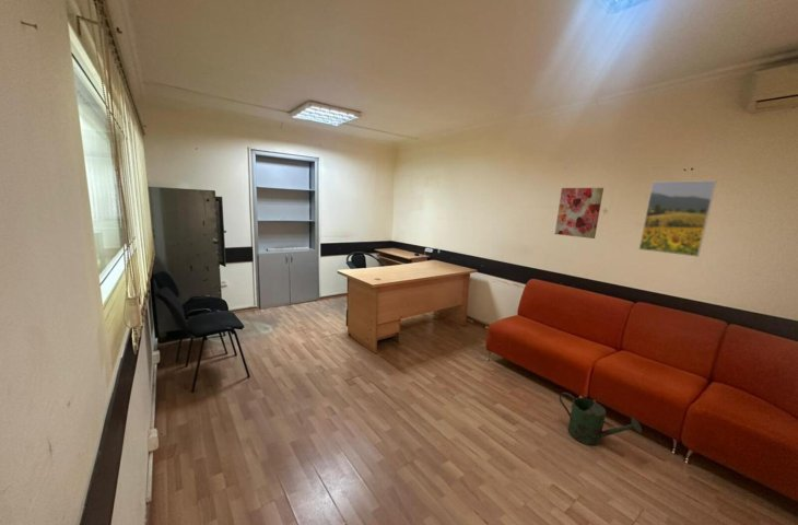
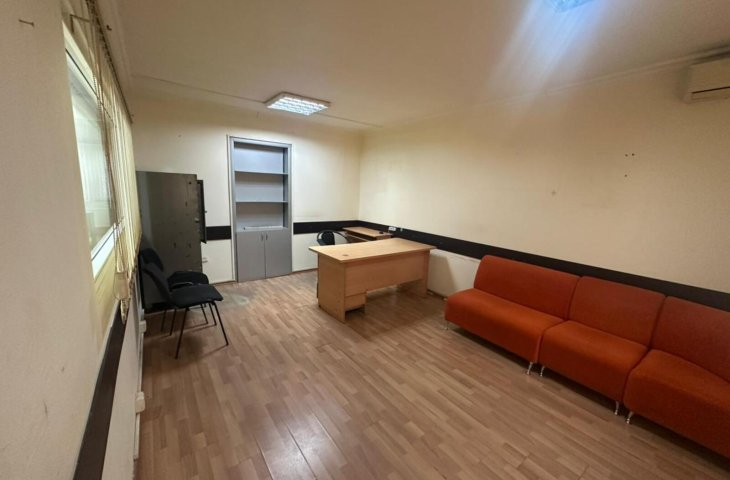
- wall art [554,187,605,240]
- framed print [638,179,717,258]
- watering can [559,392,643,446]
